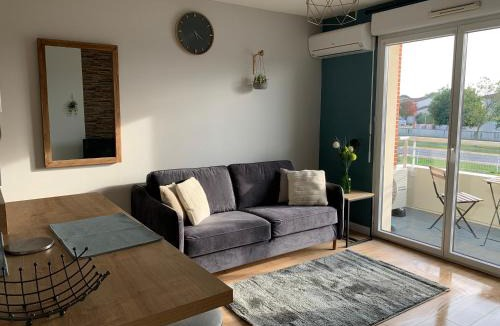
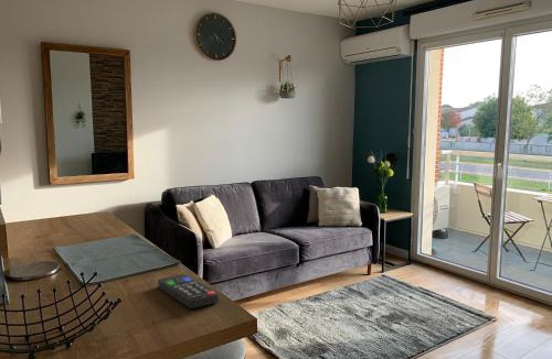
+ remote control [157,273,220,309]
